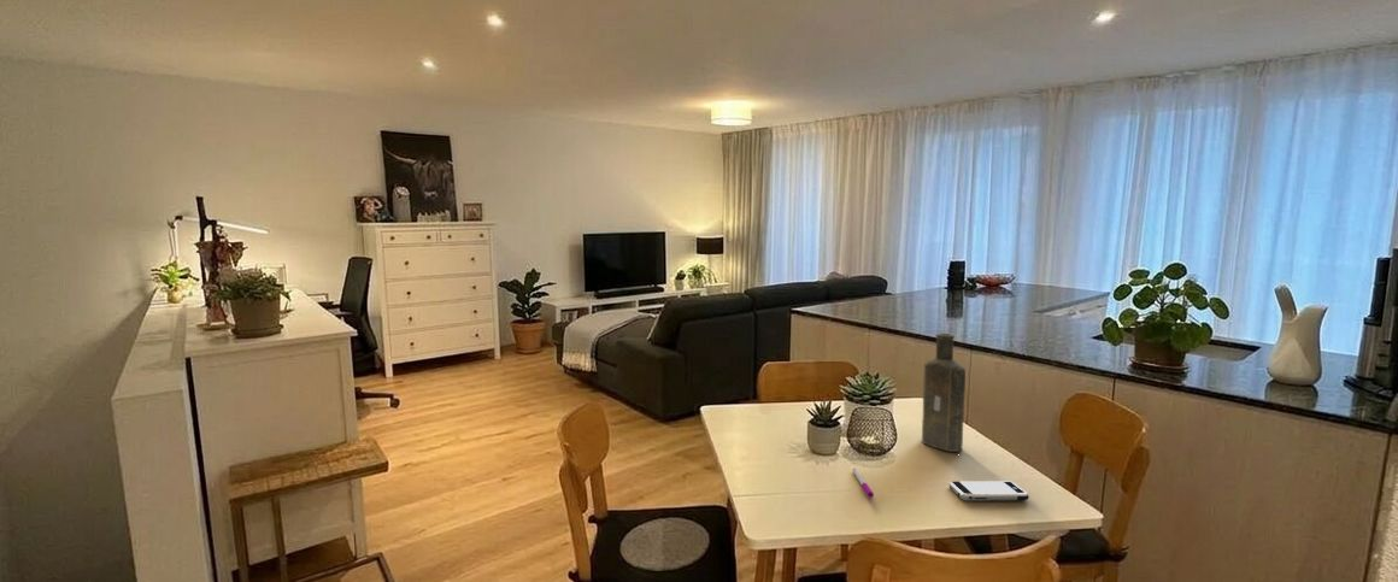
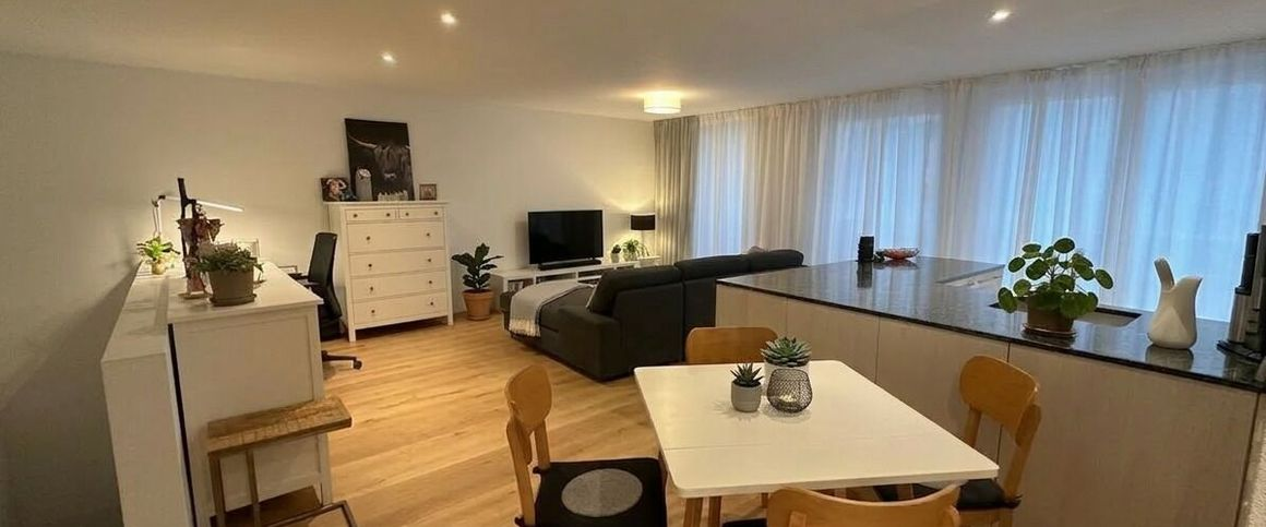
- pen [852,468,875,499]
- bottle [921,333,967,453]
- smartphone [948,480,1030,501]
